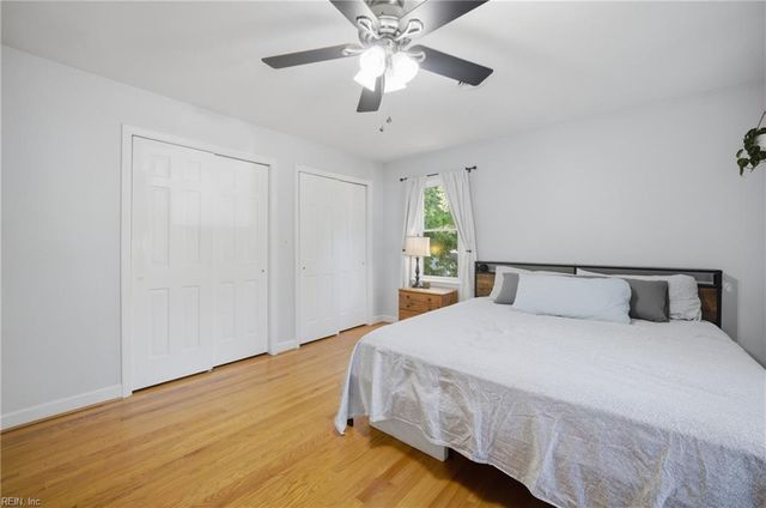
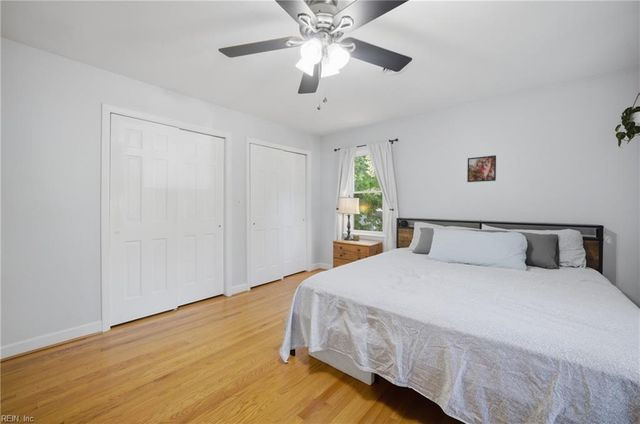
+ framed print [466,154,497,183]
